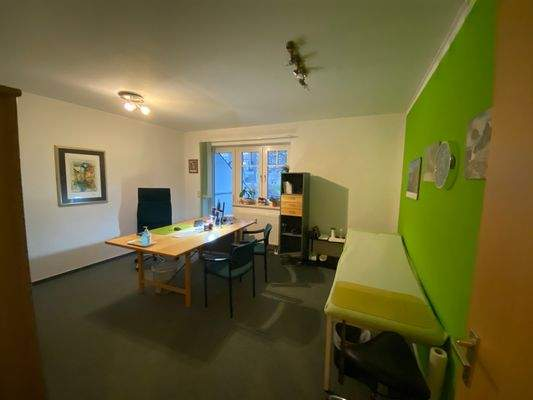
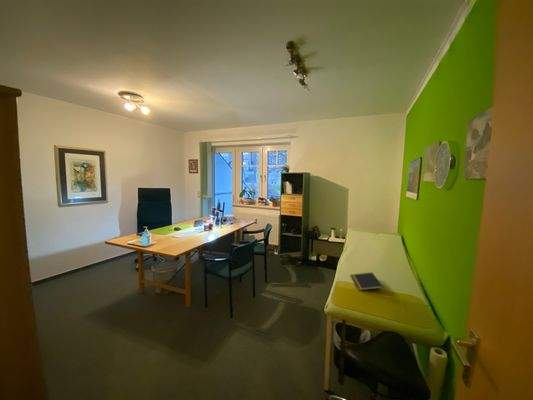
+ notepad [350,271,384,291]
